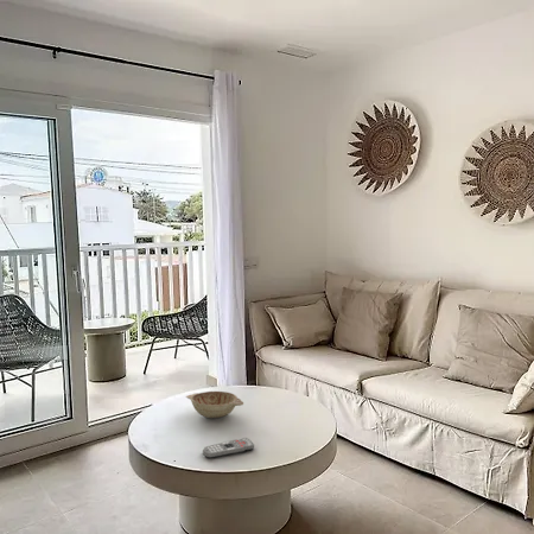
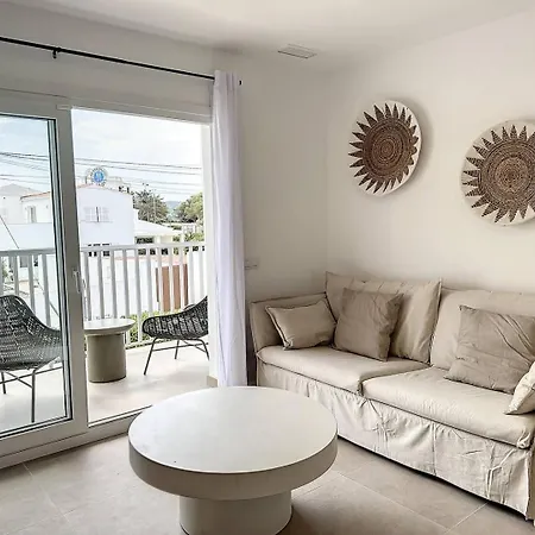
- remote control [202,437,255,459]
- decorative bowl [185,390,244,419]
